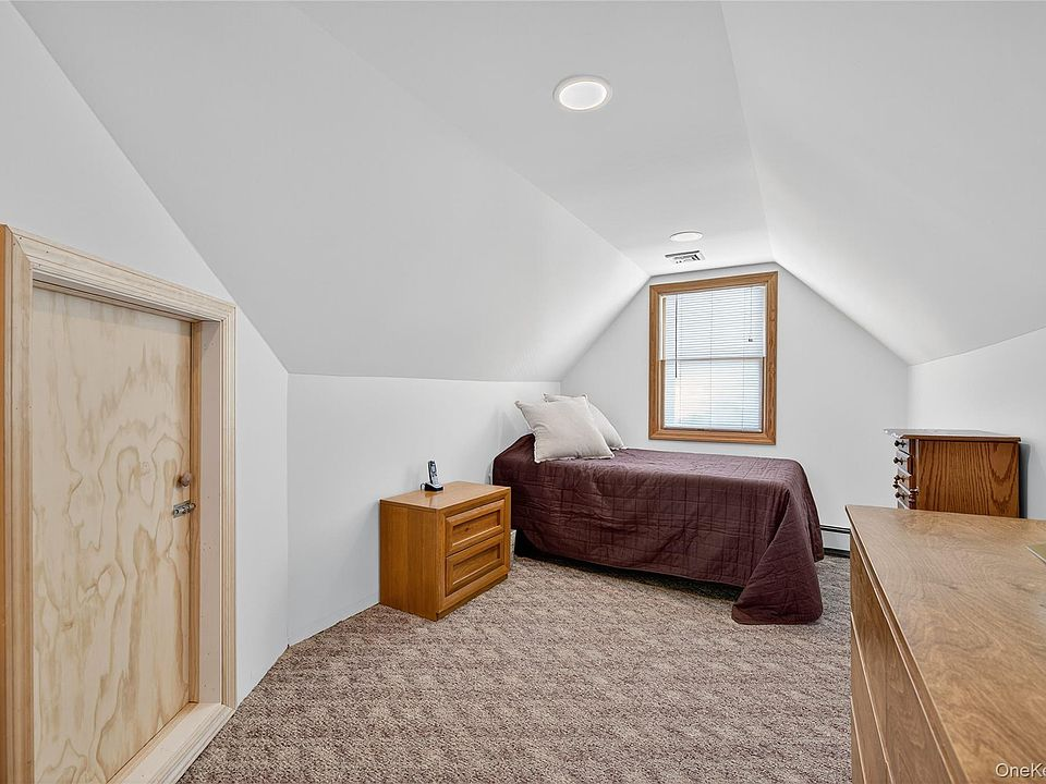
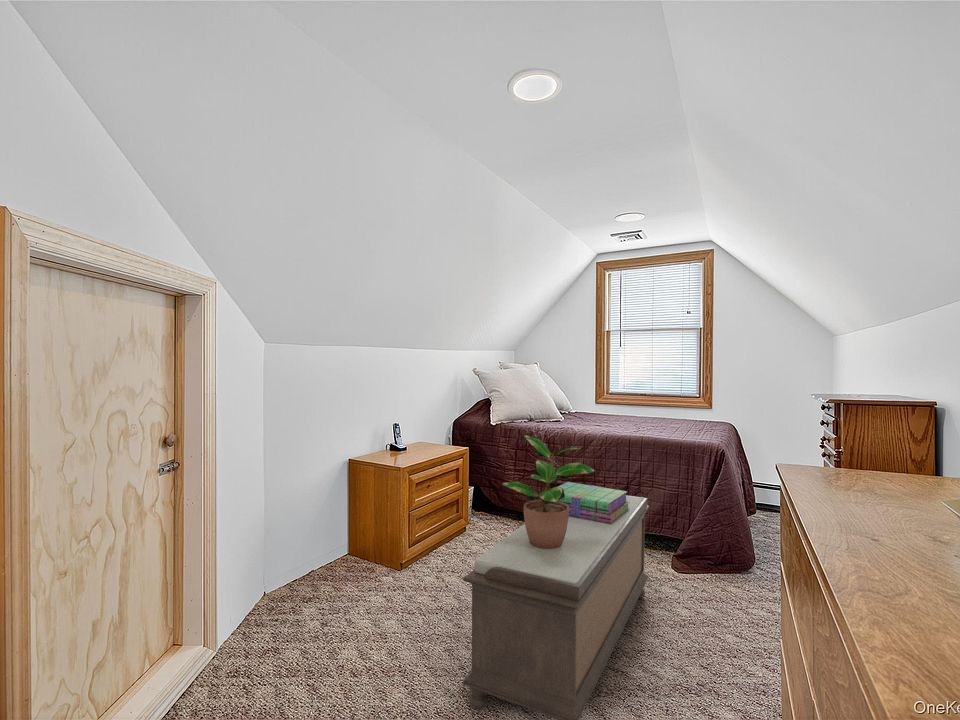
+ stack of books [557,481,629,524]
+ potted plant [501,434,596,549]
+ bench [462,495,650,720]
